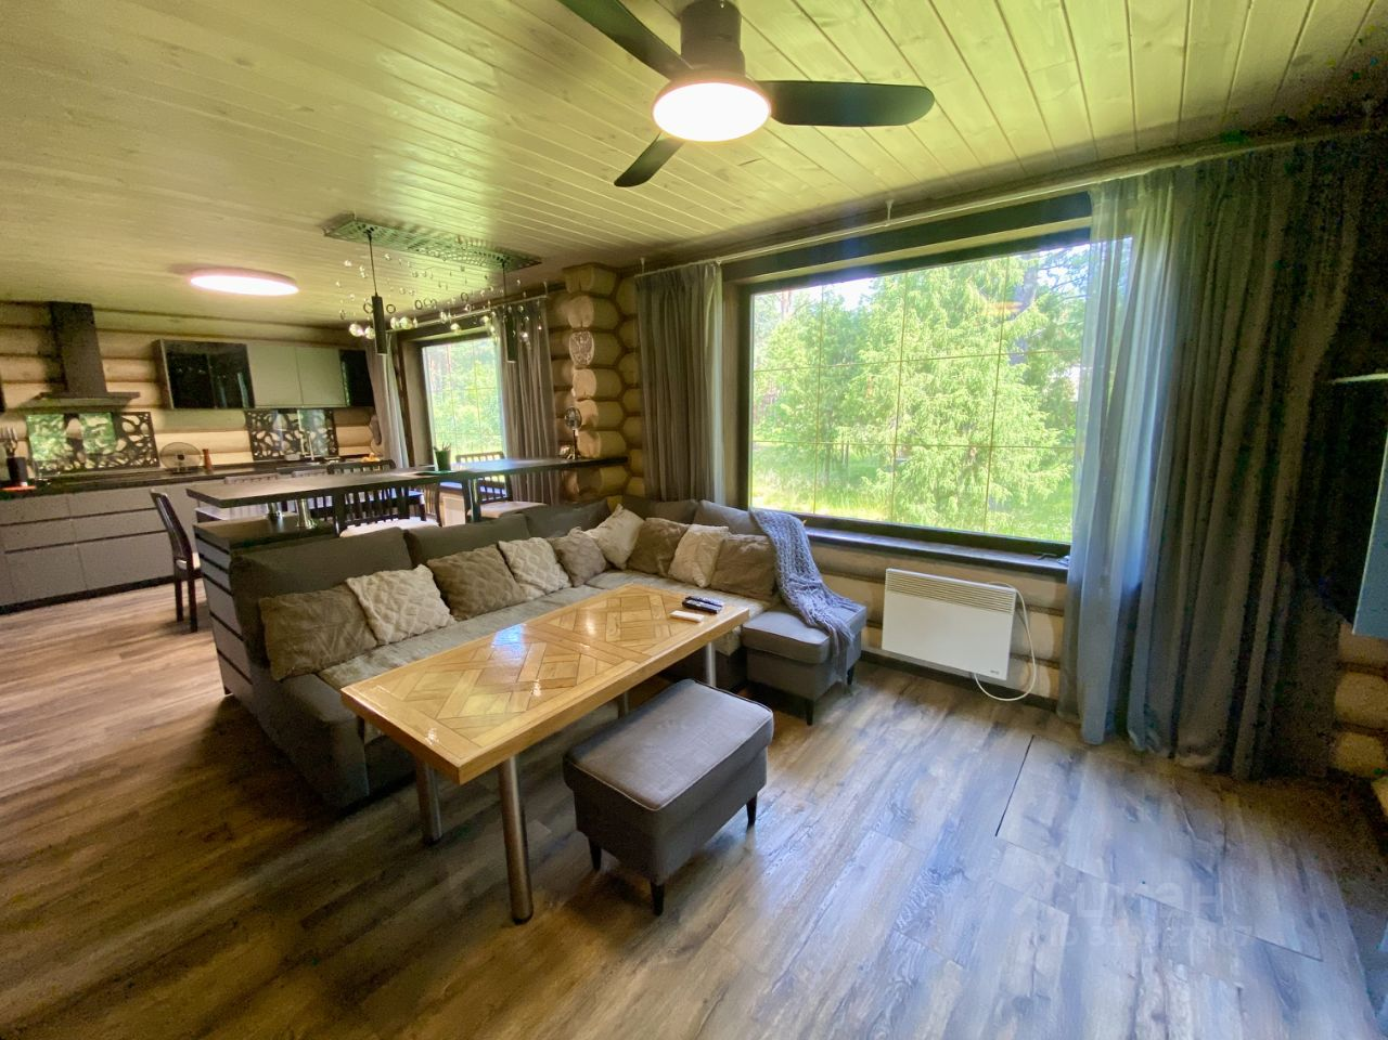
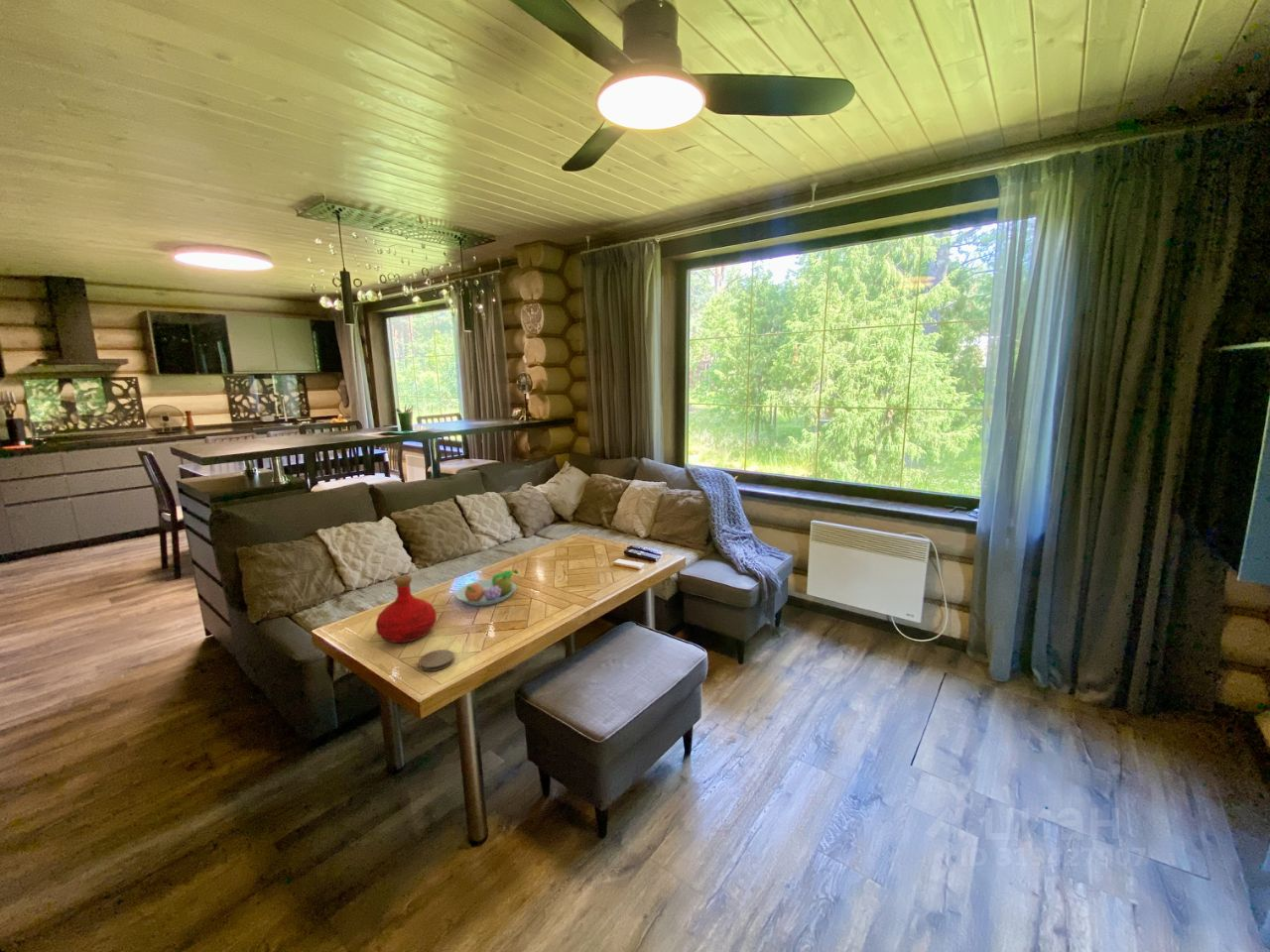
+ coaster [418,649,455,672]
+ bottle [375,574,438,644]
+ fruit bowl [455,569,520,607]
